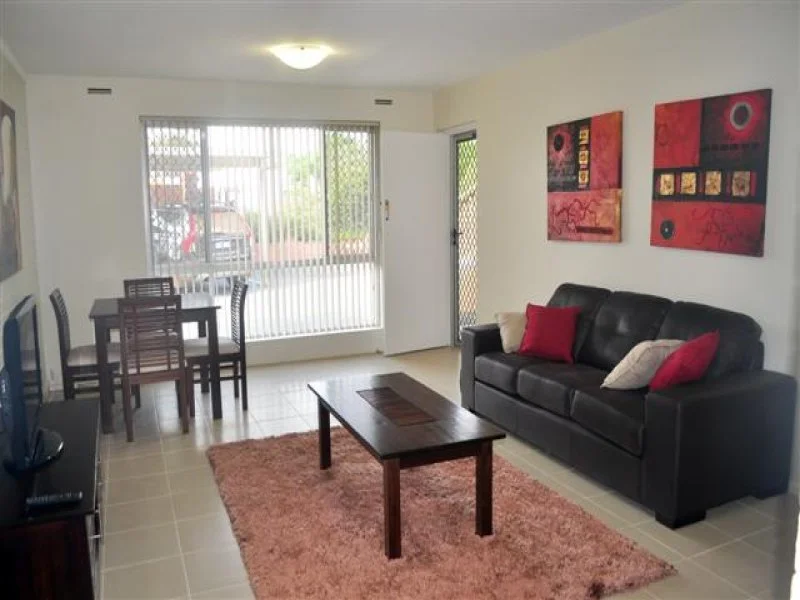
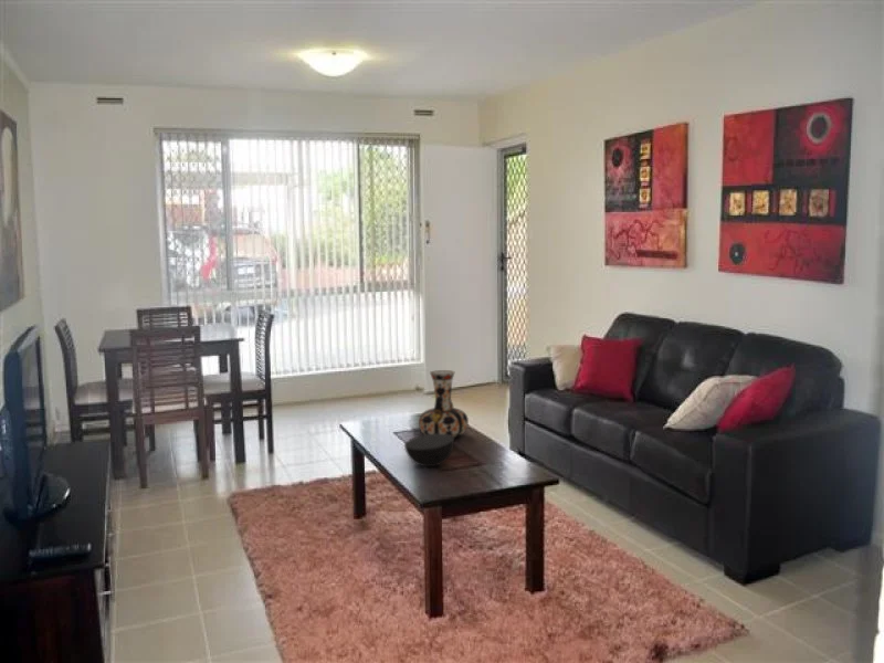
+ vase [418,369,470,439]
+ bowl [403,434,455,467]
